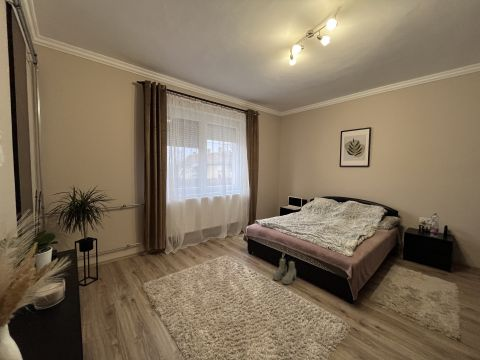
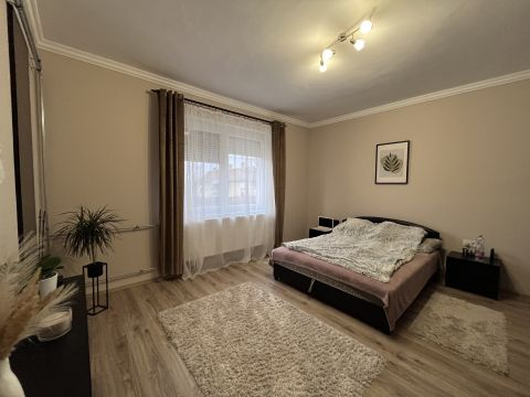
- boots [272,257,297,285]
